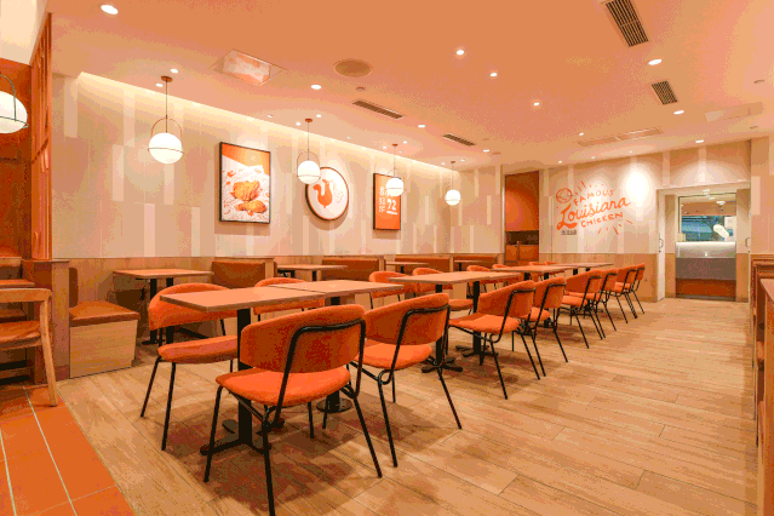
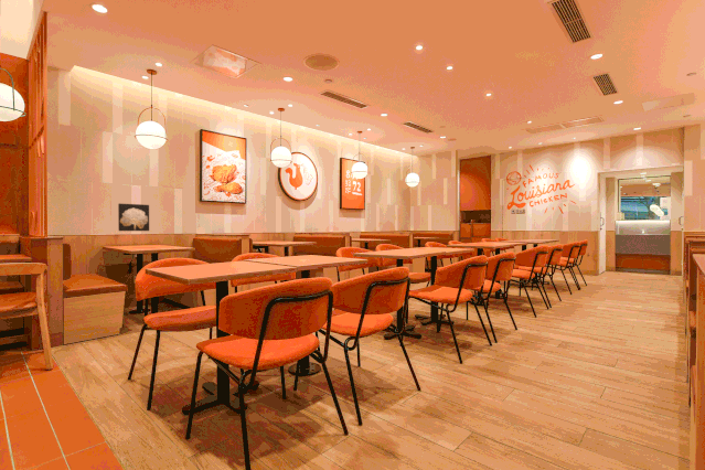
+ wall art [117,202,150,232]
